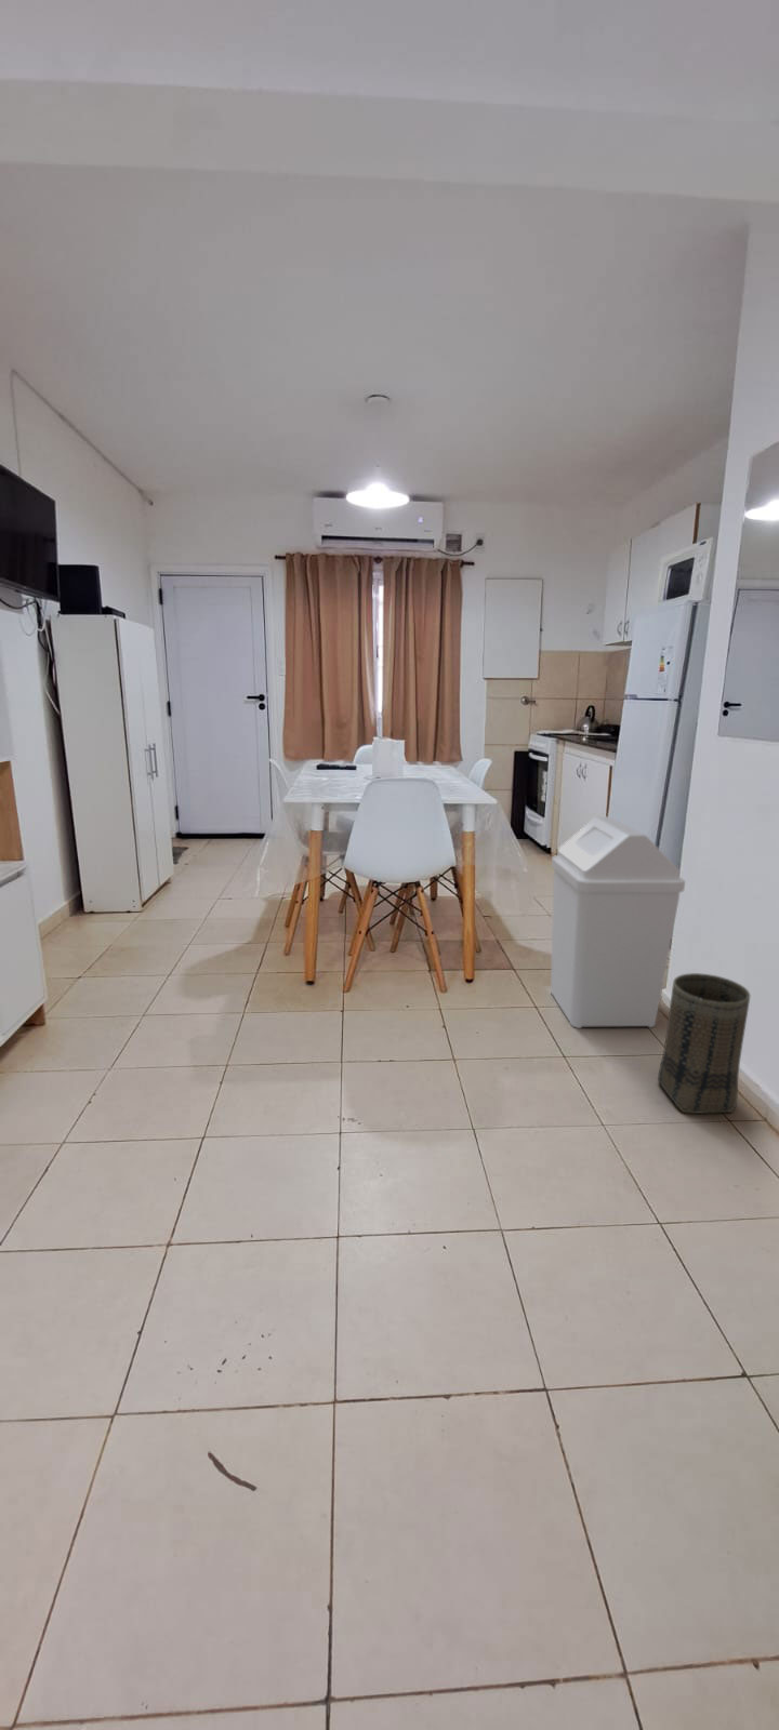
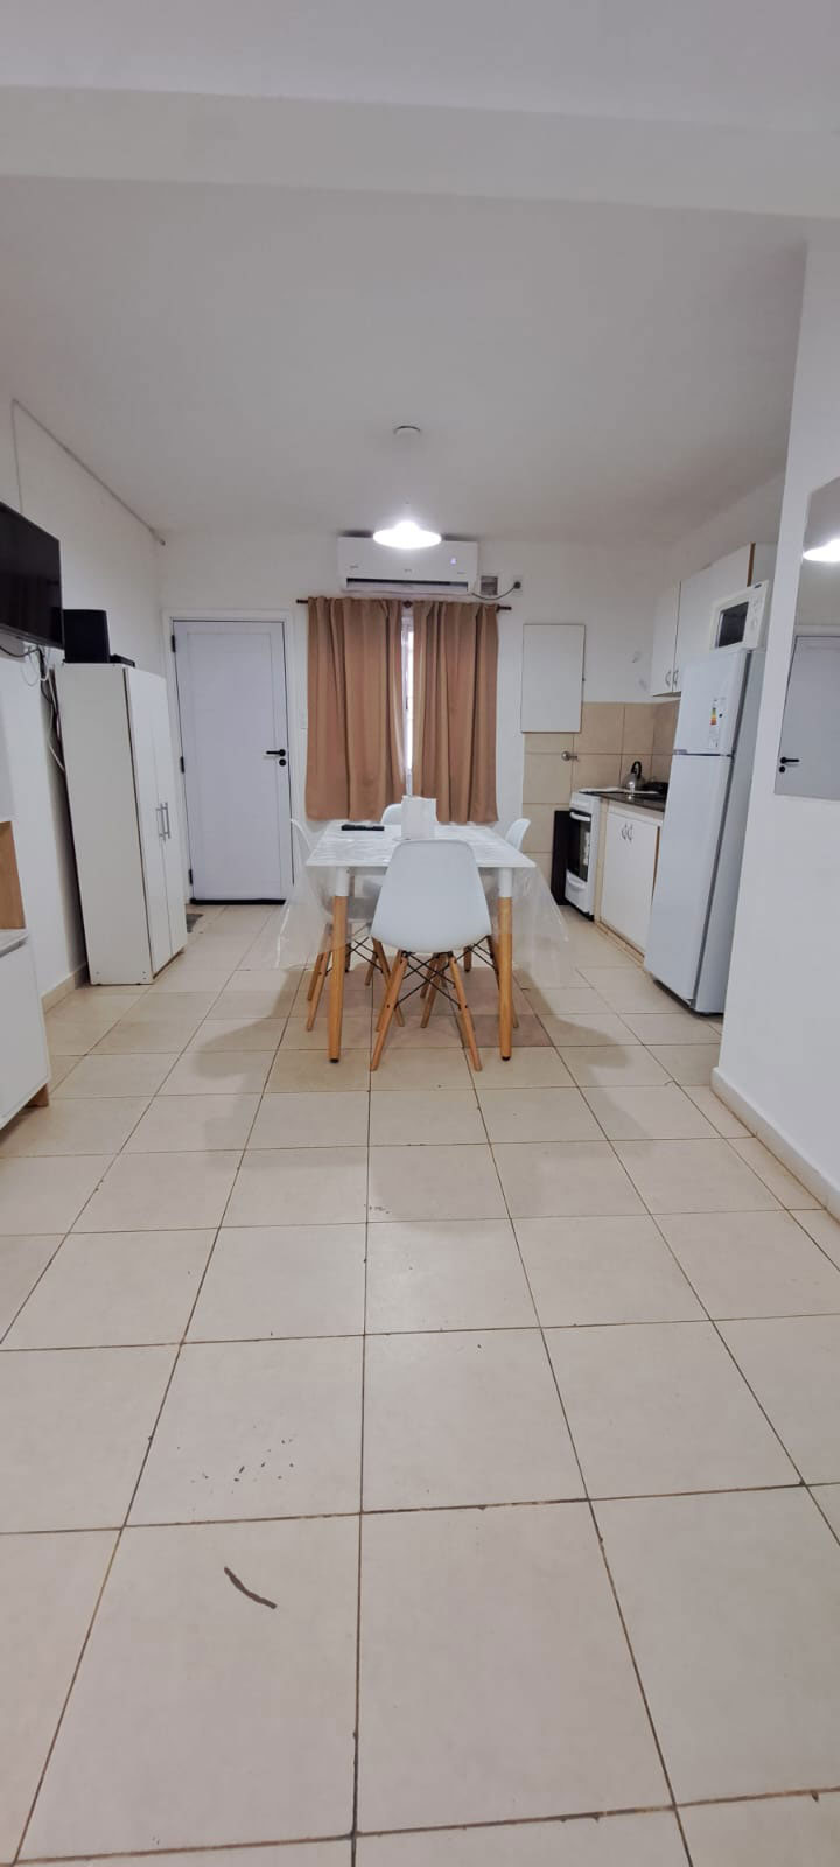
- basket [657,972,751,1114]
- trash can [549,815,686,1029]
